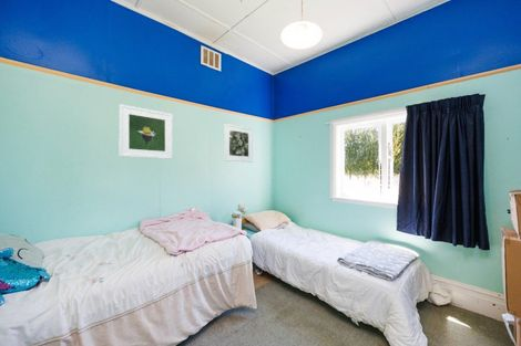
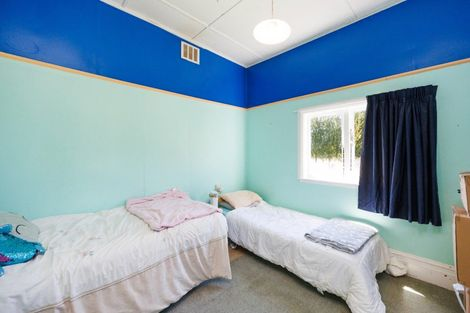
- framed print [118,103,174,160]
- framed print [223,123,254,164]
